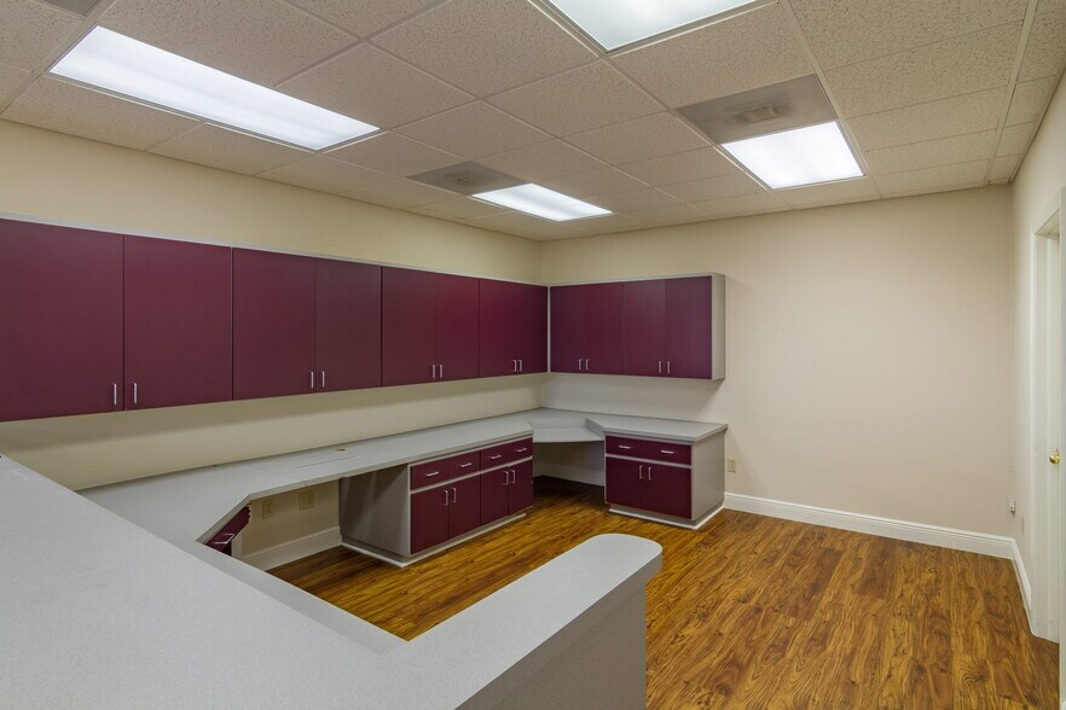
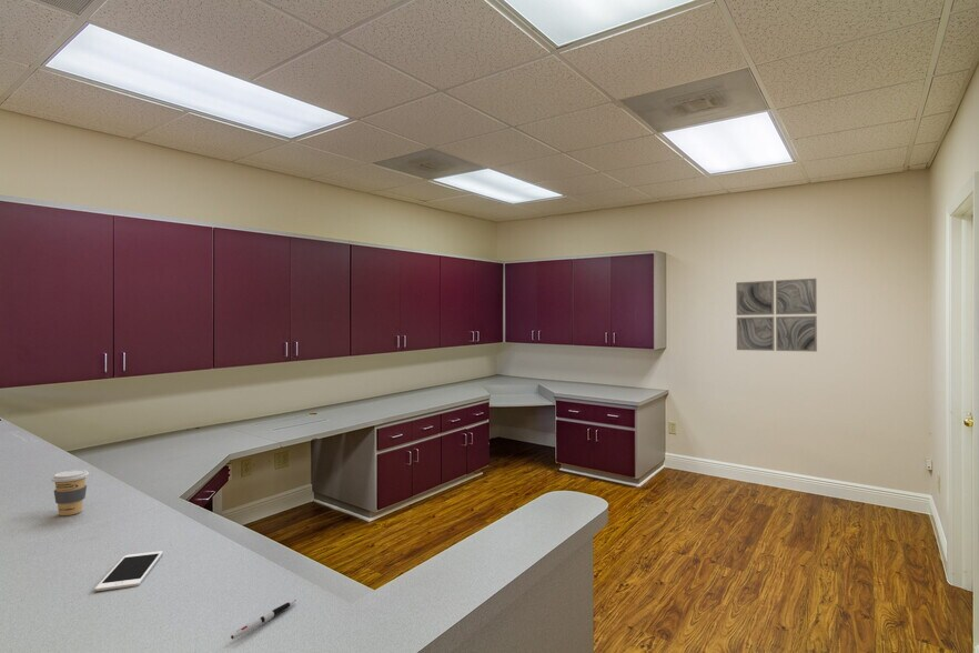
+ pen [230,599,297,640]
+ coffee cup [50,469,90,516]
+ wall art [735,278,818,353]
+ cell phone [93,550,164,592]
